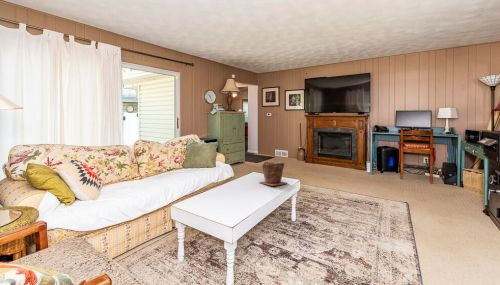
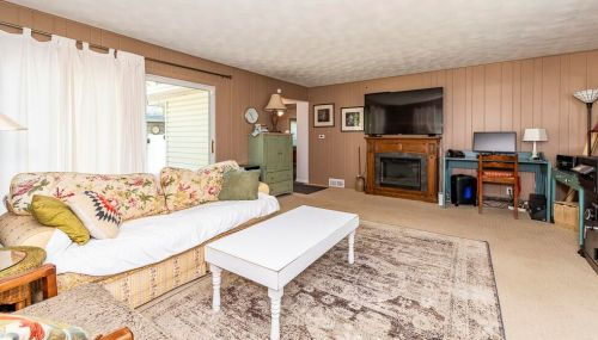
- plant pot [258,160,288,187]
